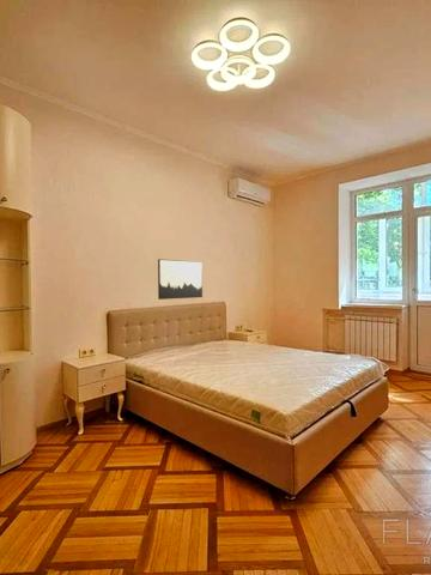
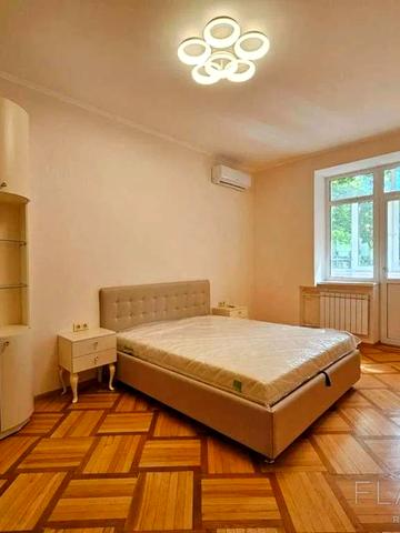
- wall art [157,258,204,301]
